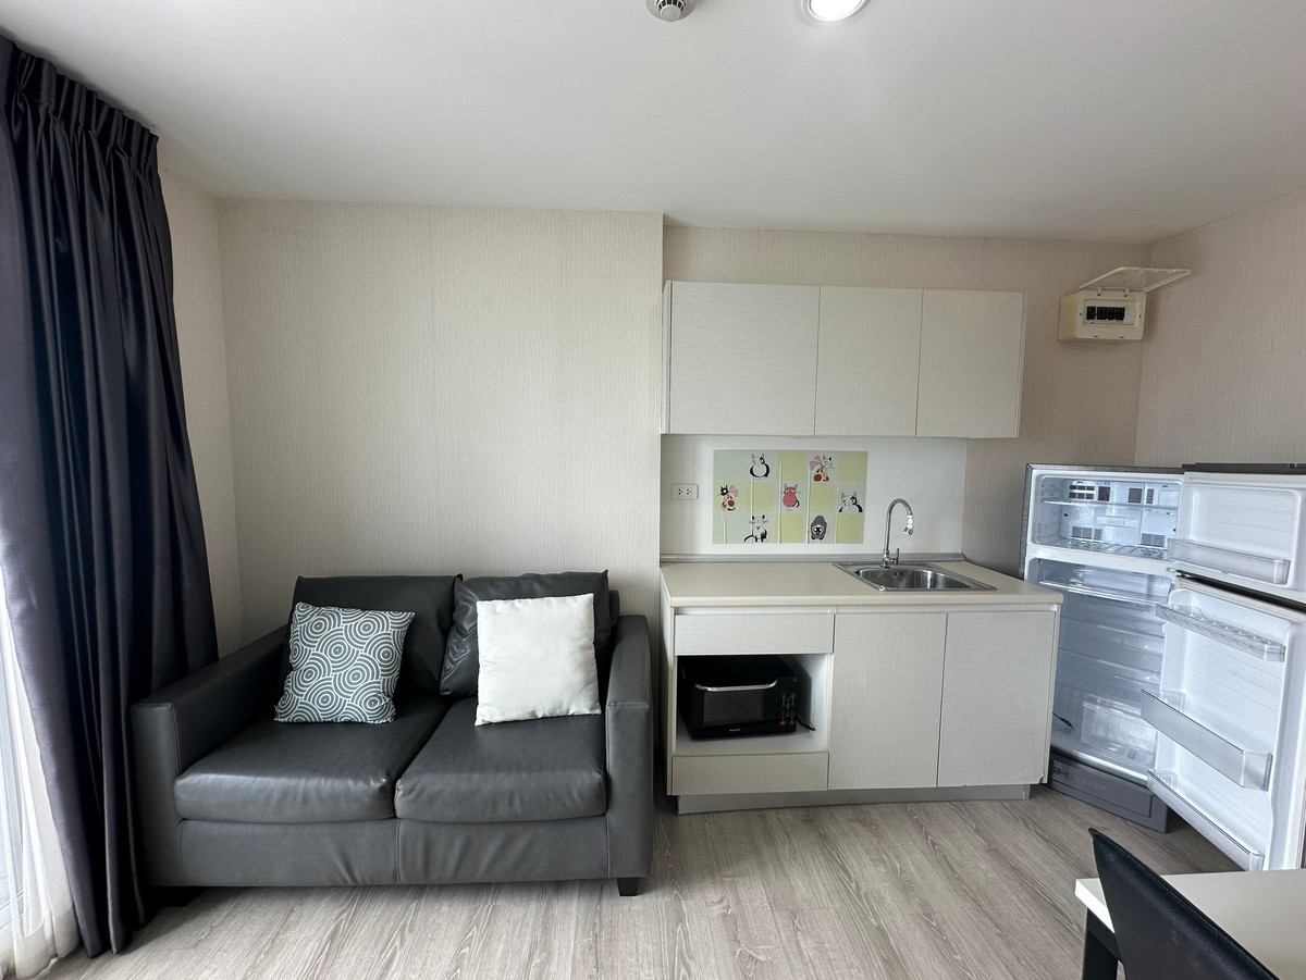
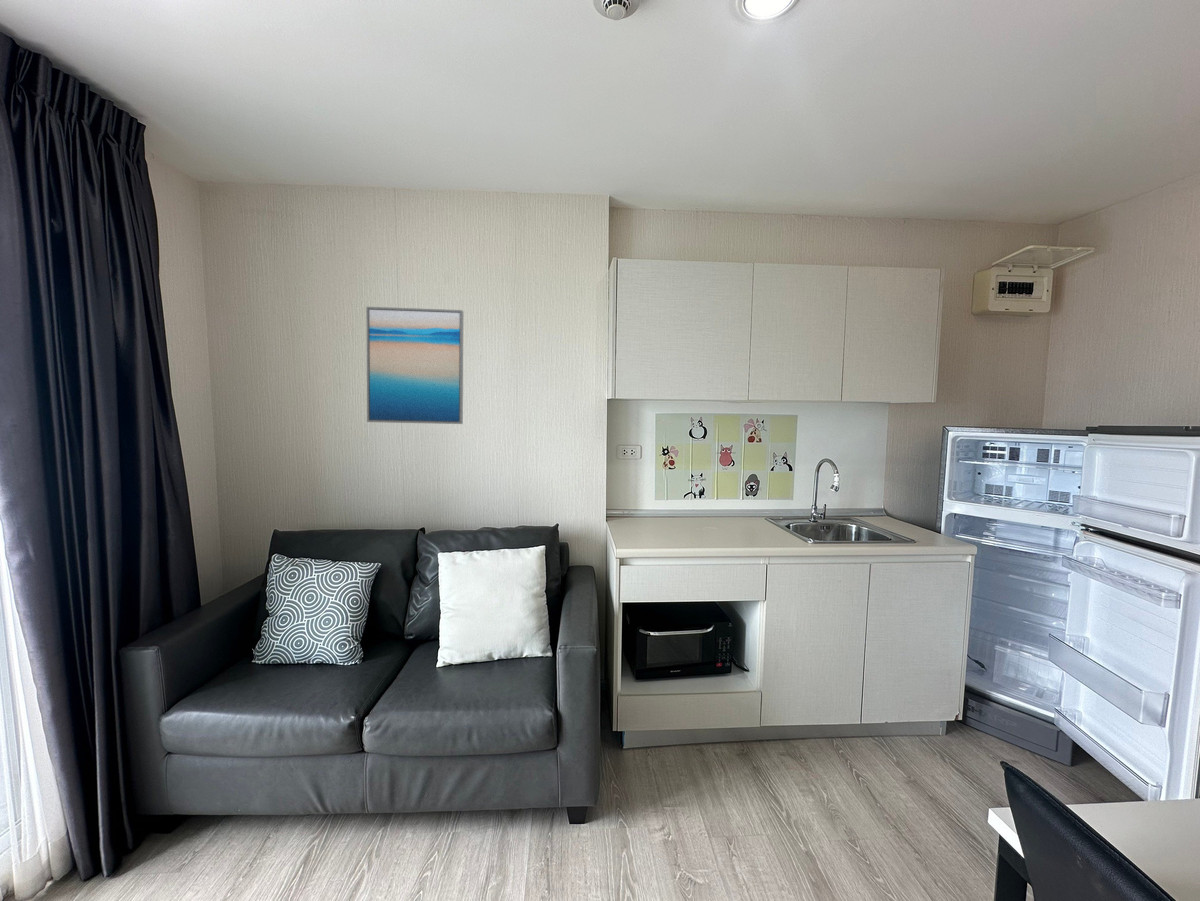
+ wall art [365,306,464,425]
